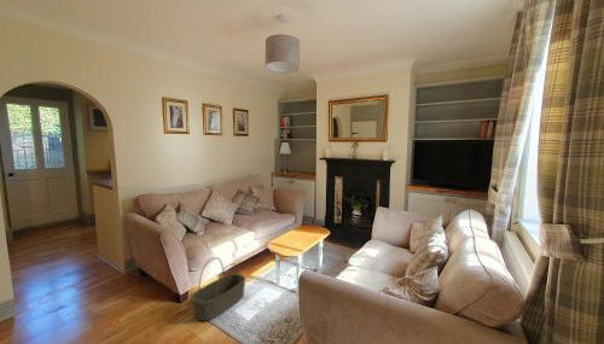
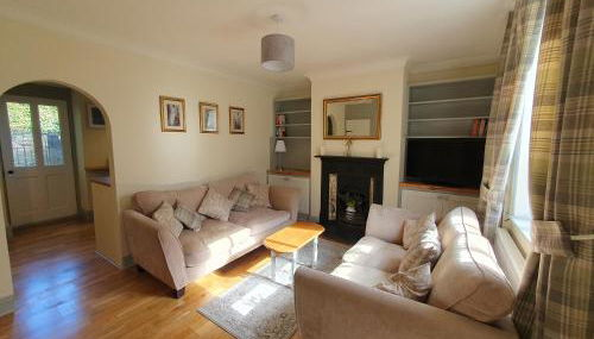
- basket [190,256,246,322]
